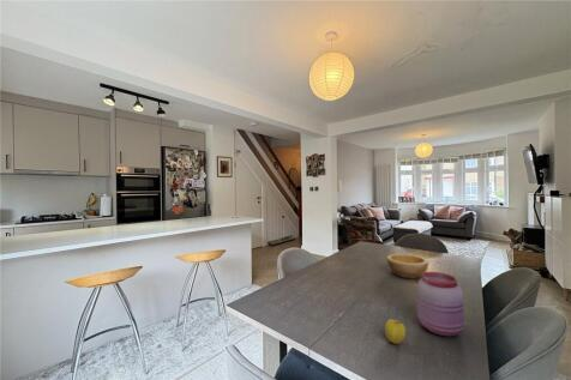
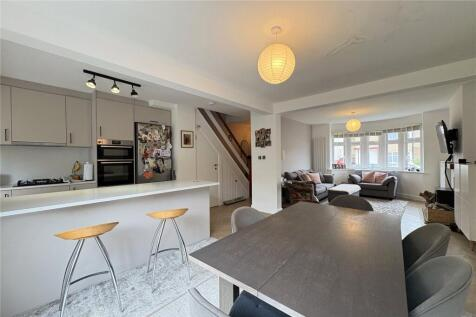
- apple [384,318,407,345]
- jar [416,271,465,338]
- bowl [386,253,429,281]
